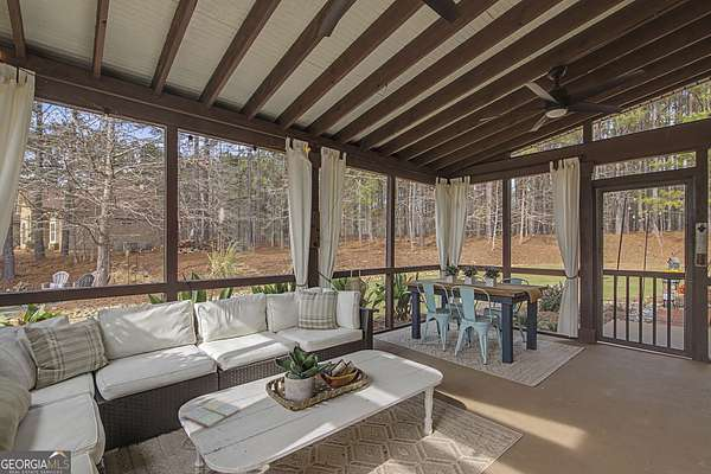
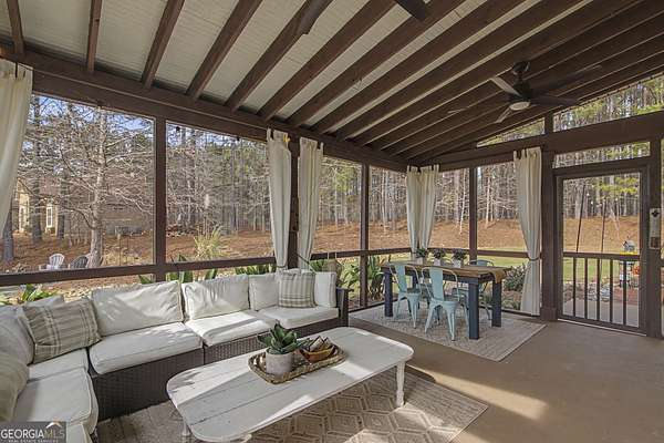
- drink coaster [182,398,242,428]
